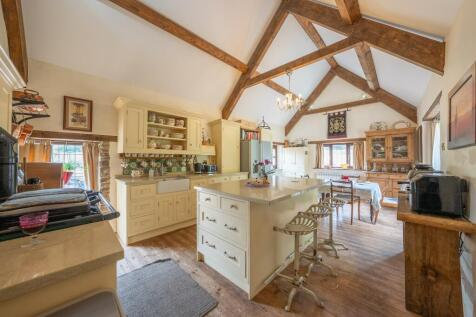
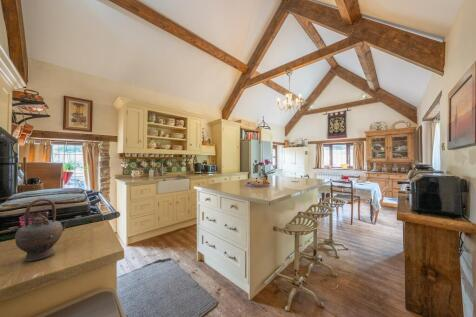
+ teapot [14,197,73,262]
